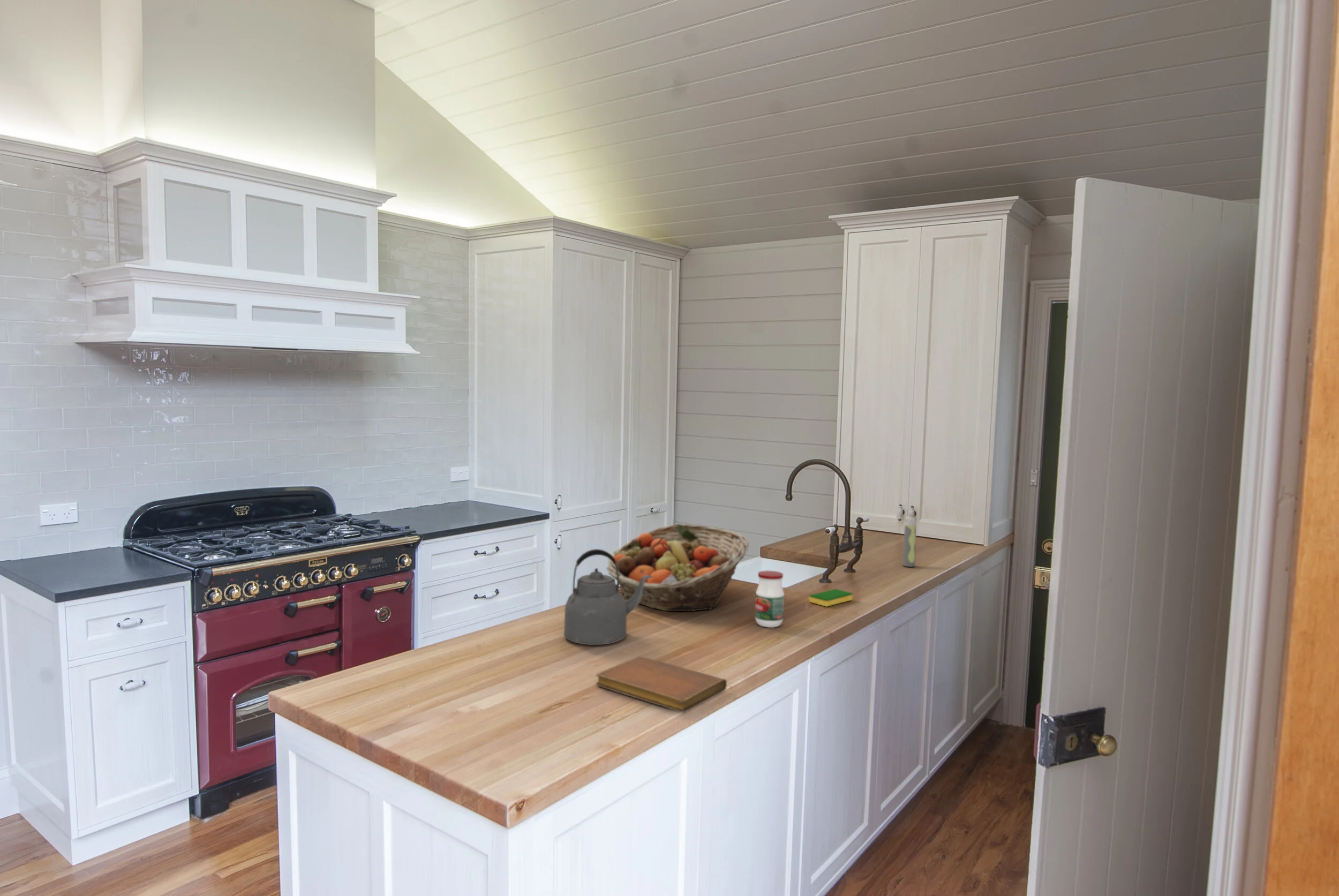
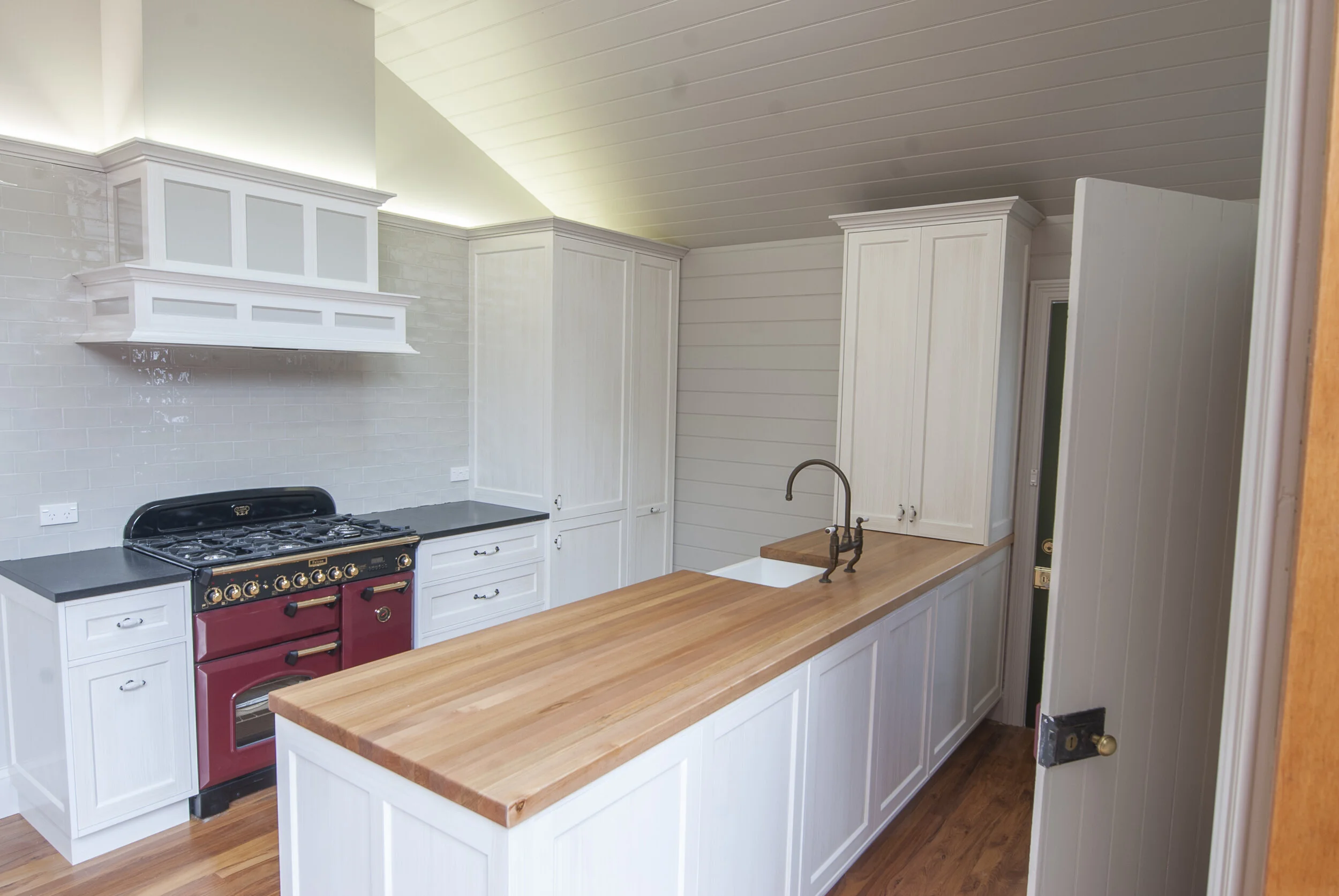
- fruit basket [606,523,749,612]
- dish sponge [809,588,853,607]
- notebook [596,656,727,713]
- jar [755,570,785,628]
- kettle [563,548,652,646]
- spray bottle [902,515,917,568]
